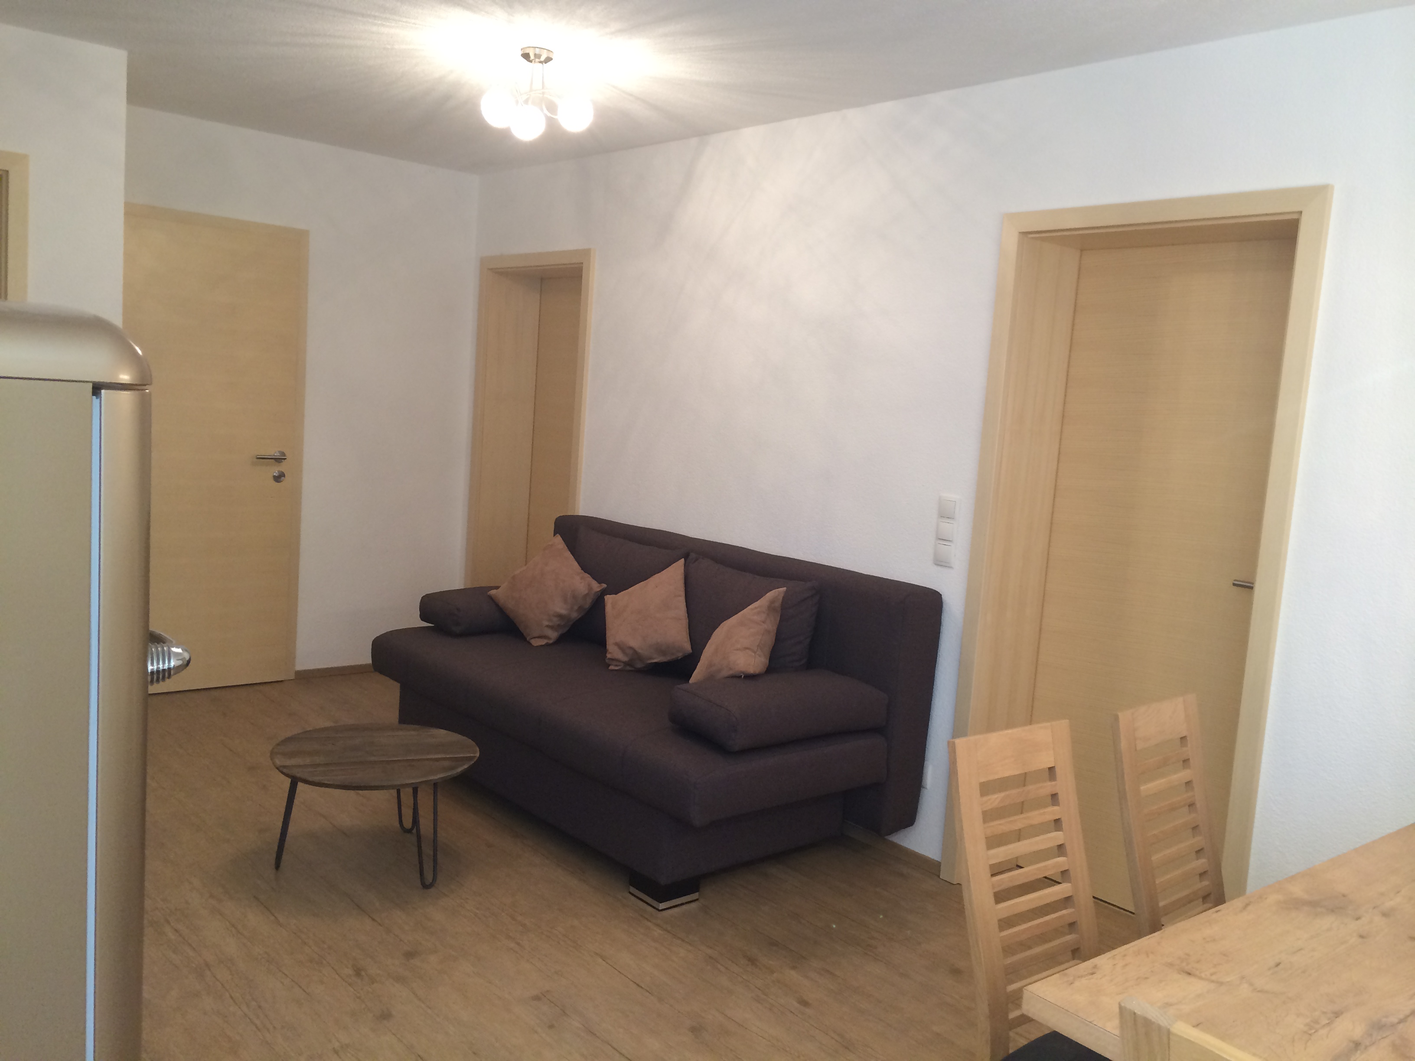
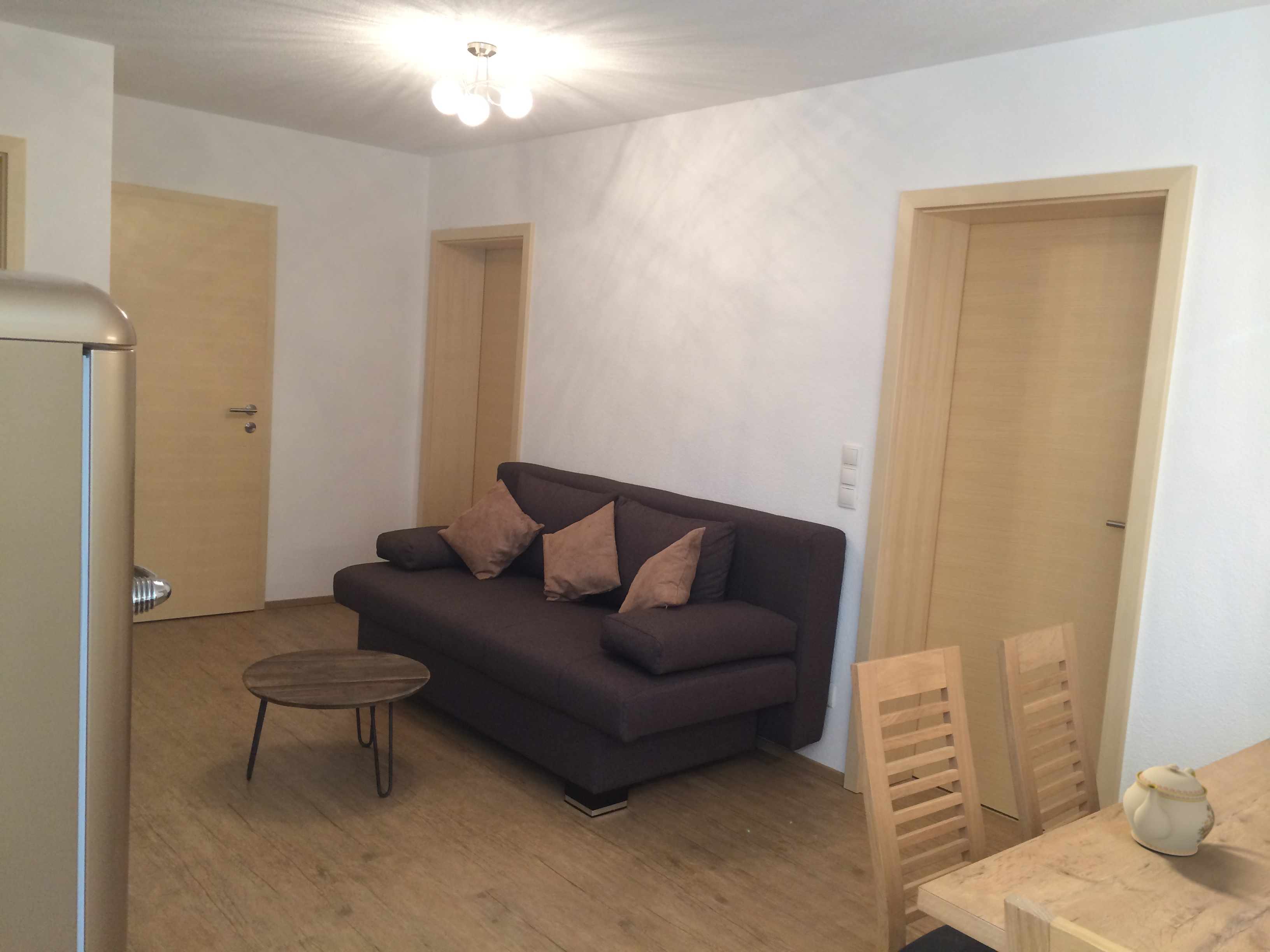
+ teapot [1122,763,1215,856]
